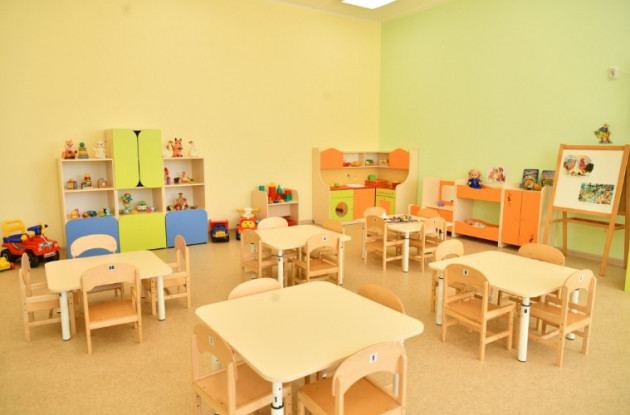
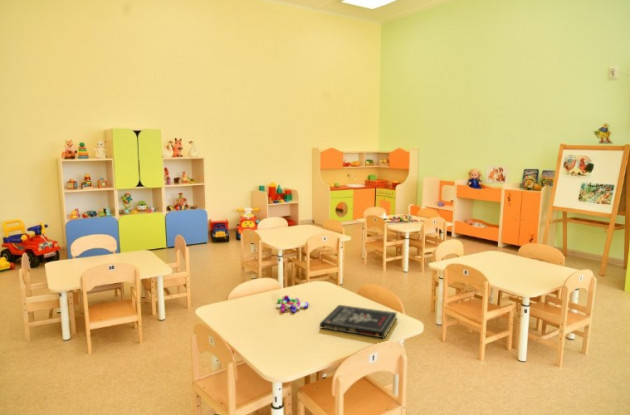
+ building block set [275,294,310,313]
+ book [319,304,398,339]
